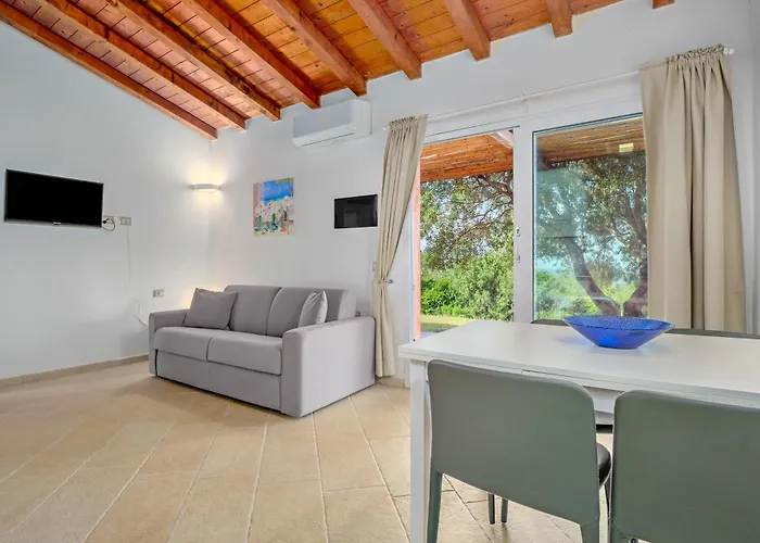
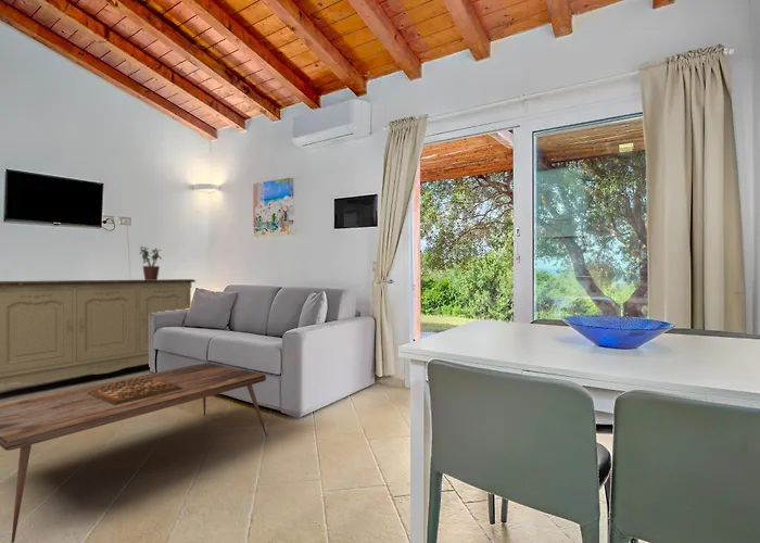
+ potted plant [138,244,163,280]
+ coffee table [0,362,268,543]
+ sideboard [0,278,197,386]
